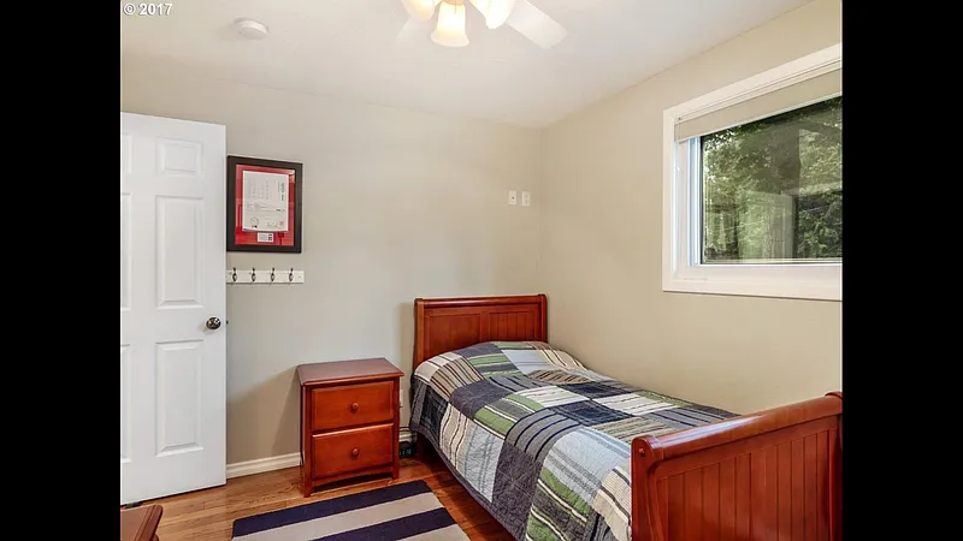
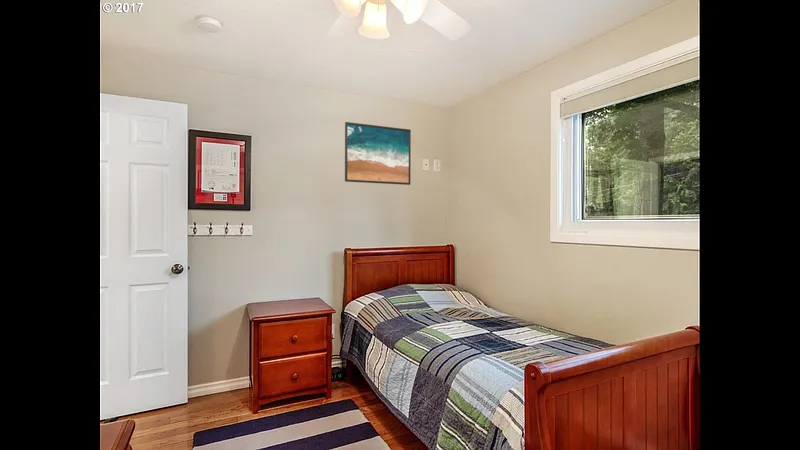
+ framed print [344,121,412,186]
